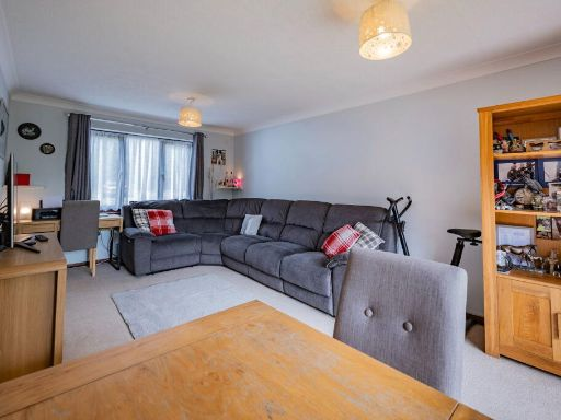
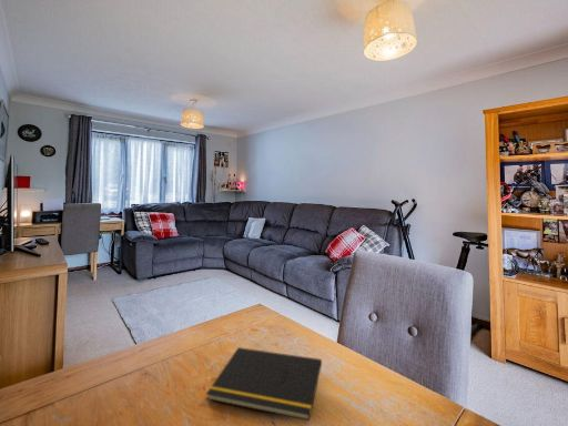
+ notepad [205,346,323,422]
